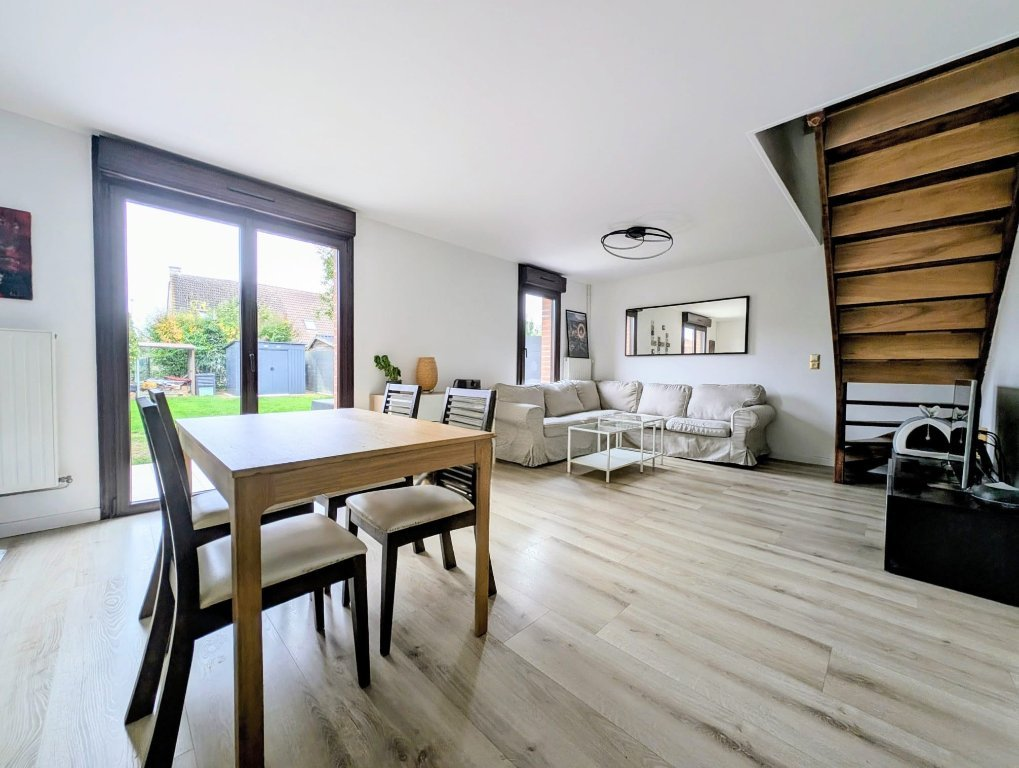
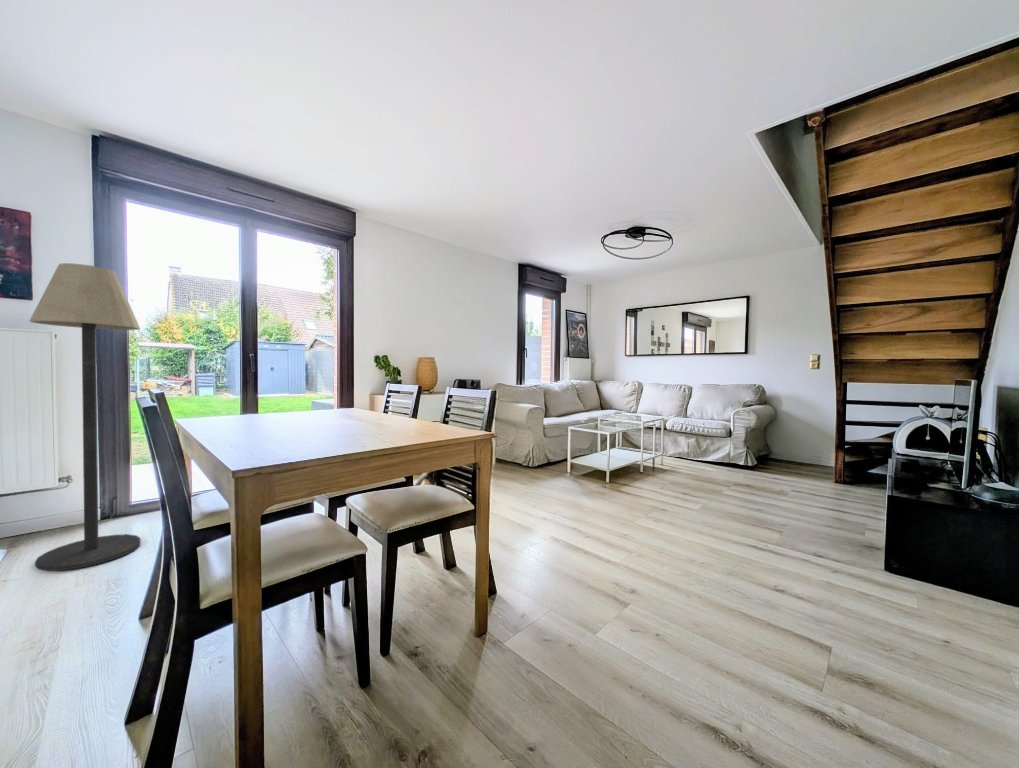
+ floor lamp [28,262,141,572]
